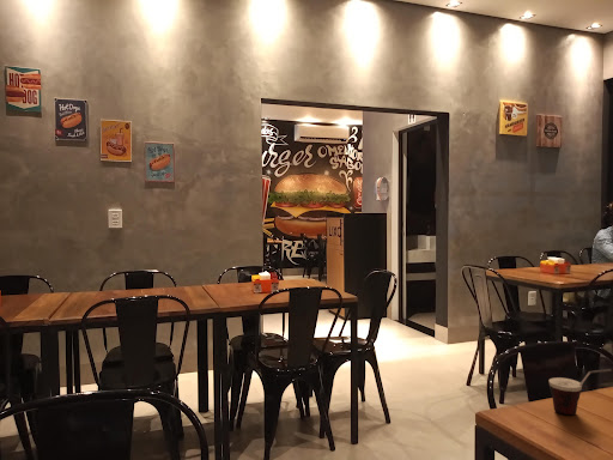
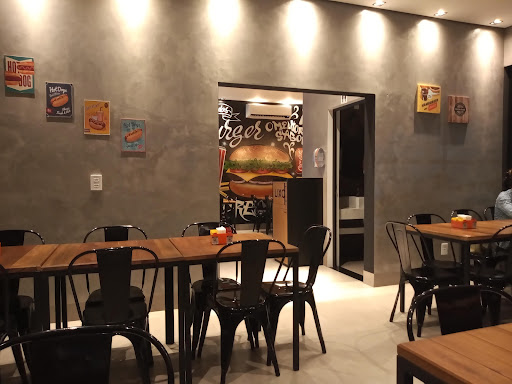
- cup [548,368,613,416]
